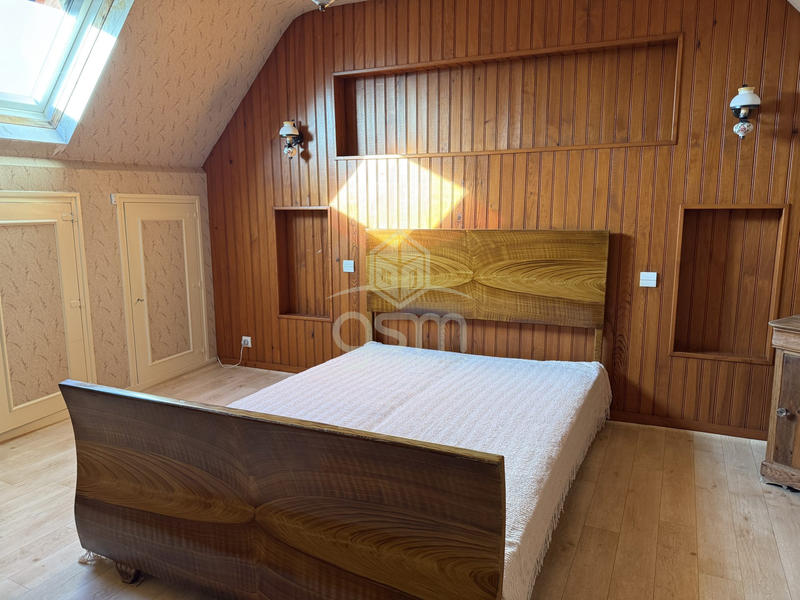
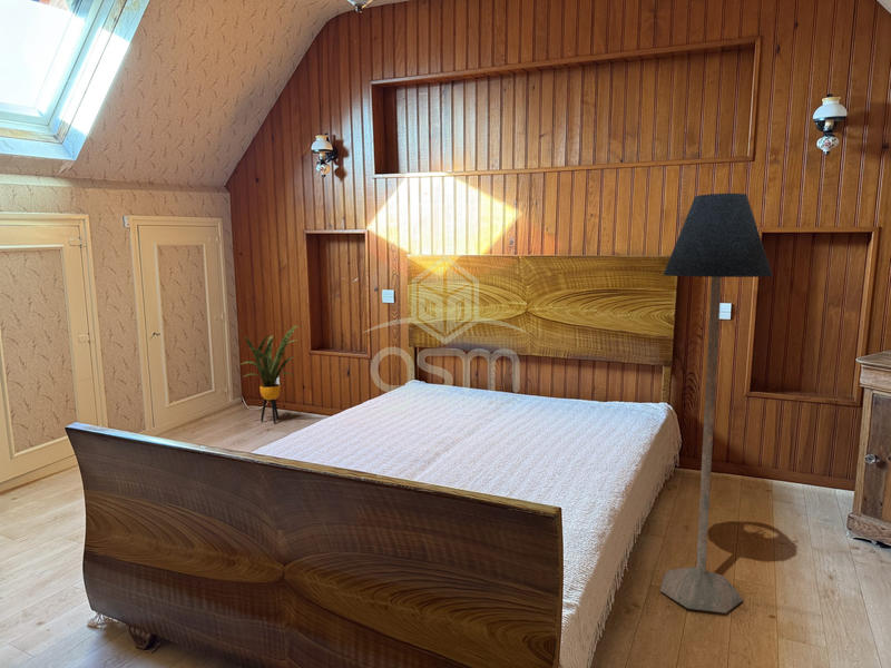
+ house plant [239,324,298,424]
+ floor lamp [659,193,774,615]
